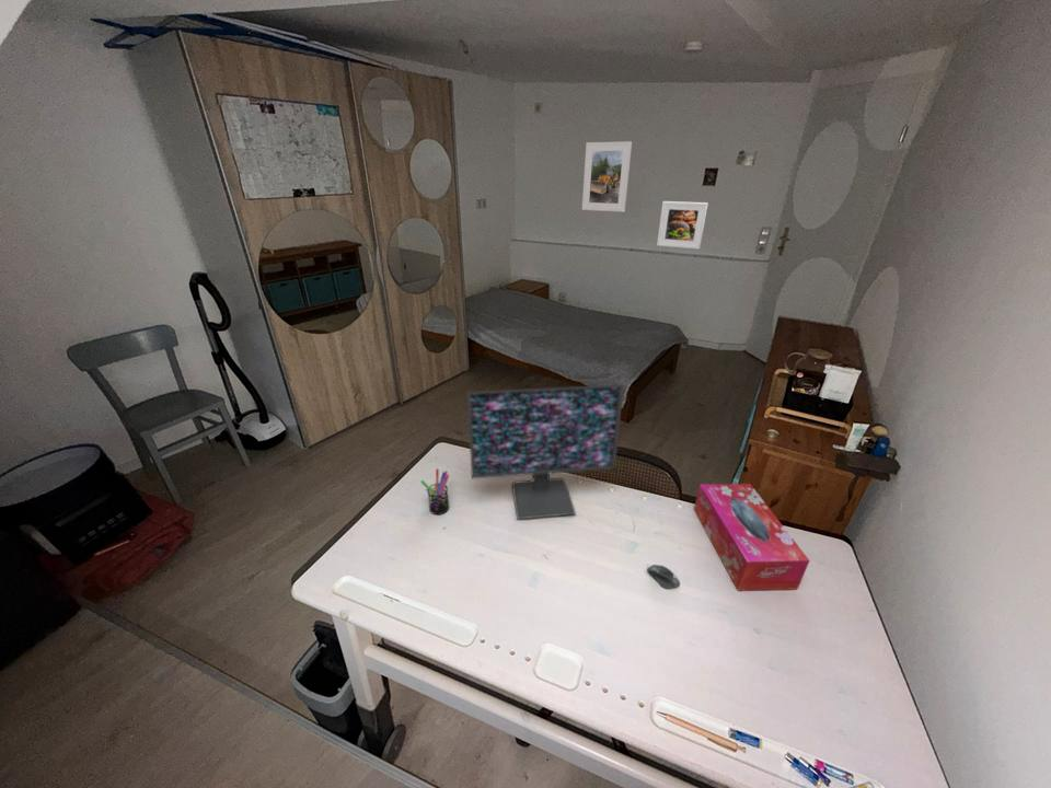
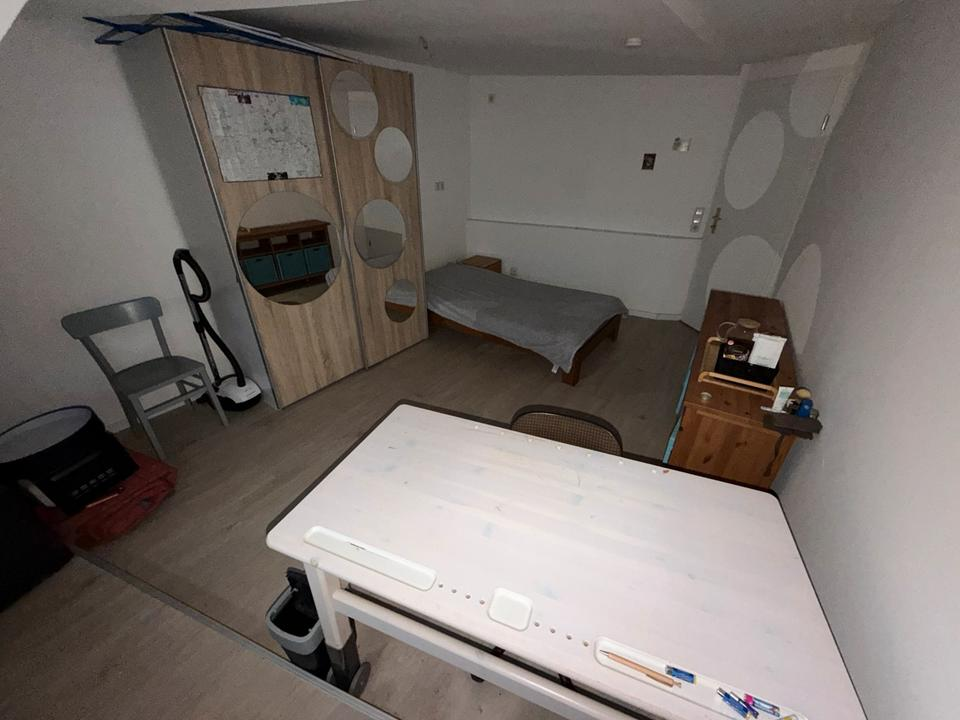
- computer mouse [646,564,681,589]
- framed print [581,140,633,213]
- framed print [656,200,708,250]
- computer monitor [465,383,625,520]
- pen holder [419,467,450,515]
- tissue box [693,483,811,591]
